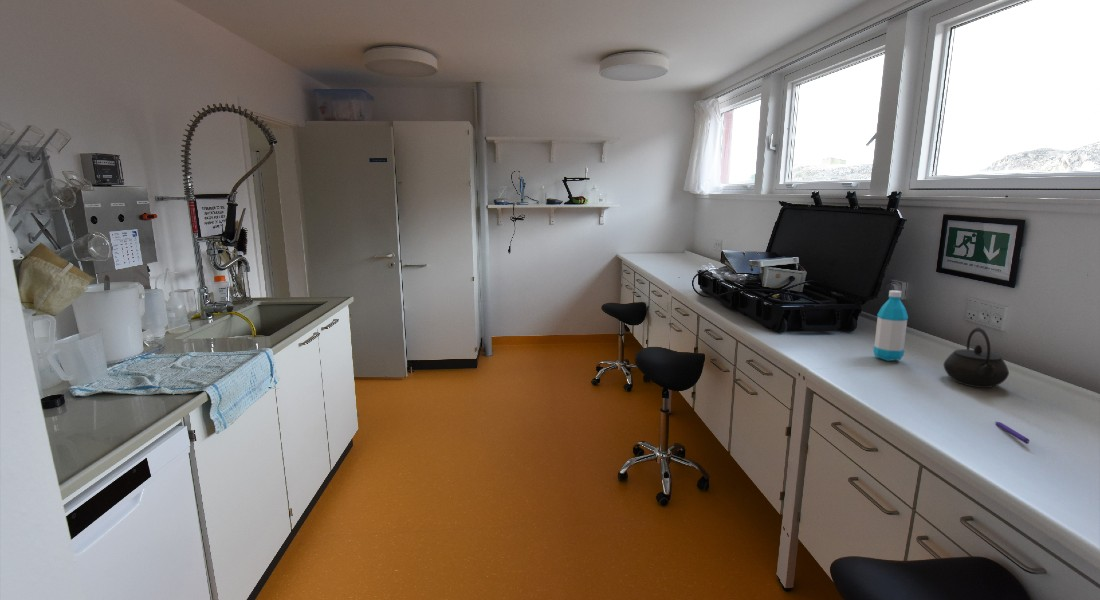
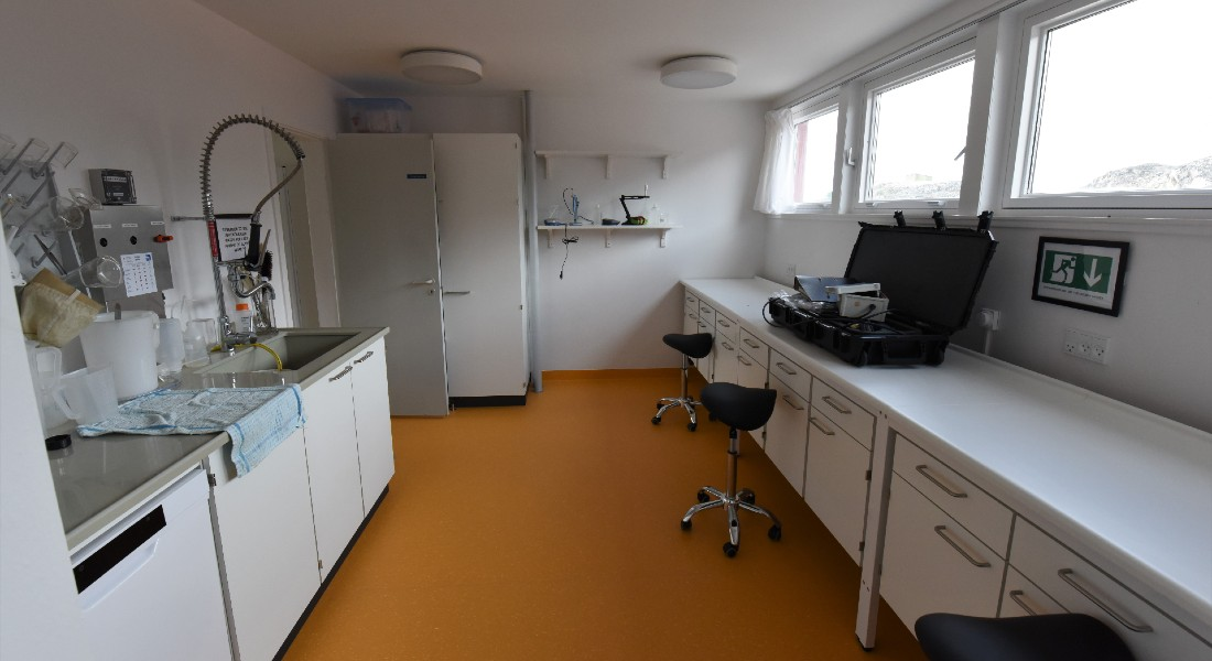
- water bottle [872,289,909,362]
- kettle [943,326,1010,389]
- pen [994,421,1030,445]
